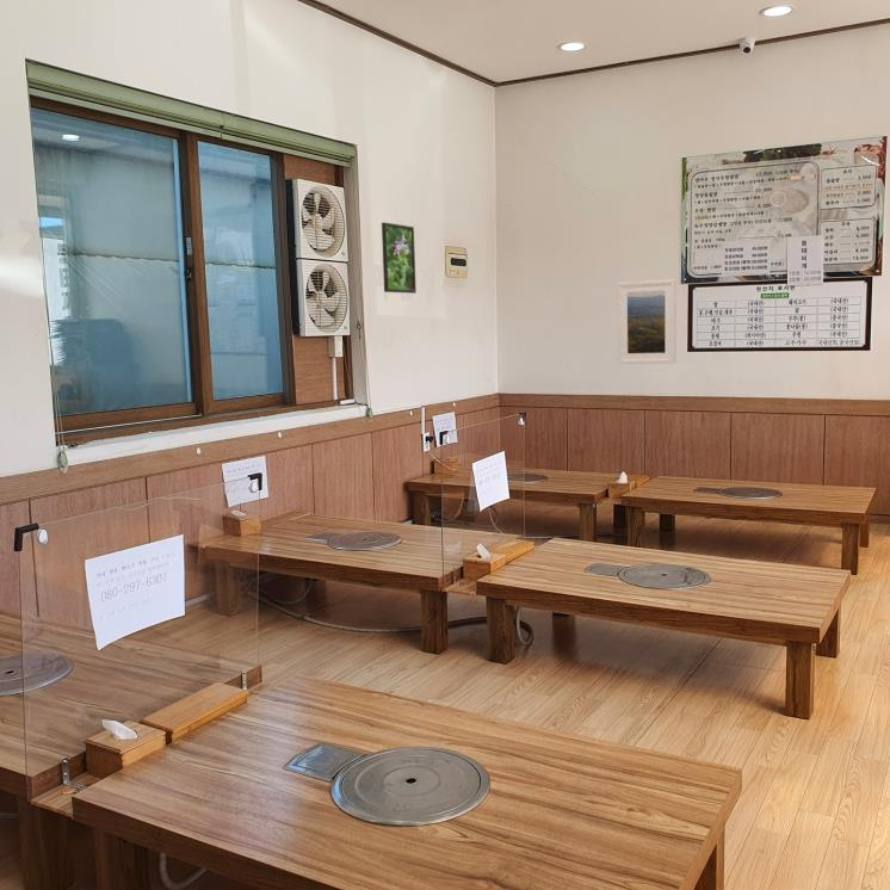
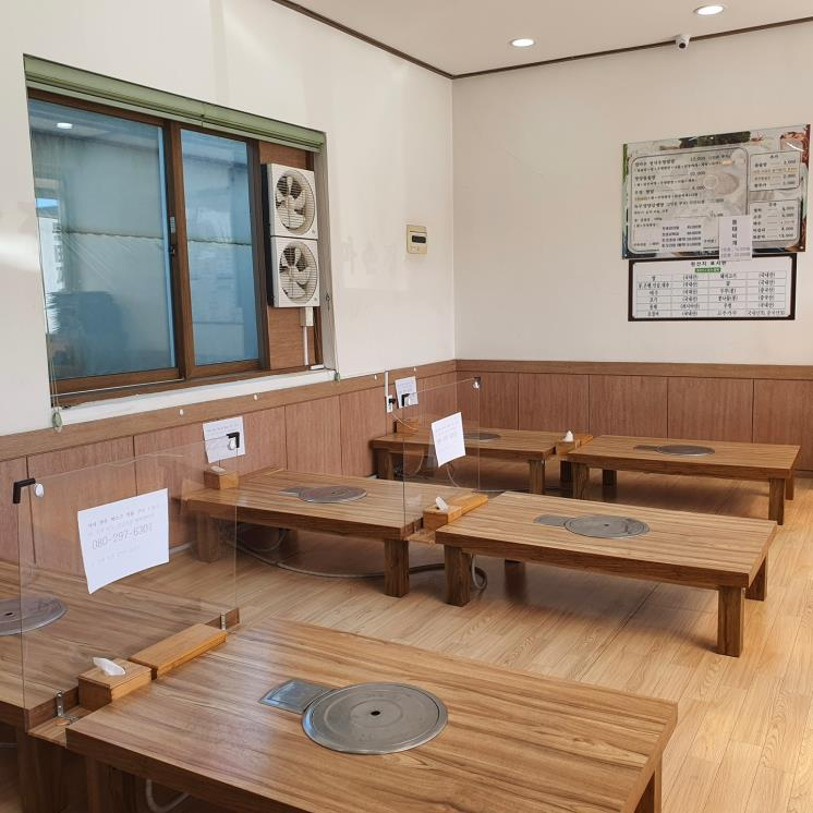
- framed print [617,278,676,365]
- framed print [381,221,418,295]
